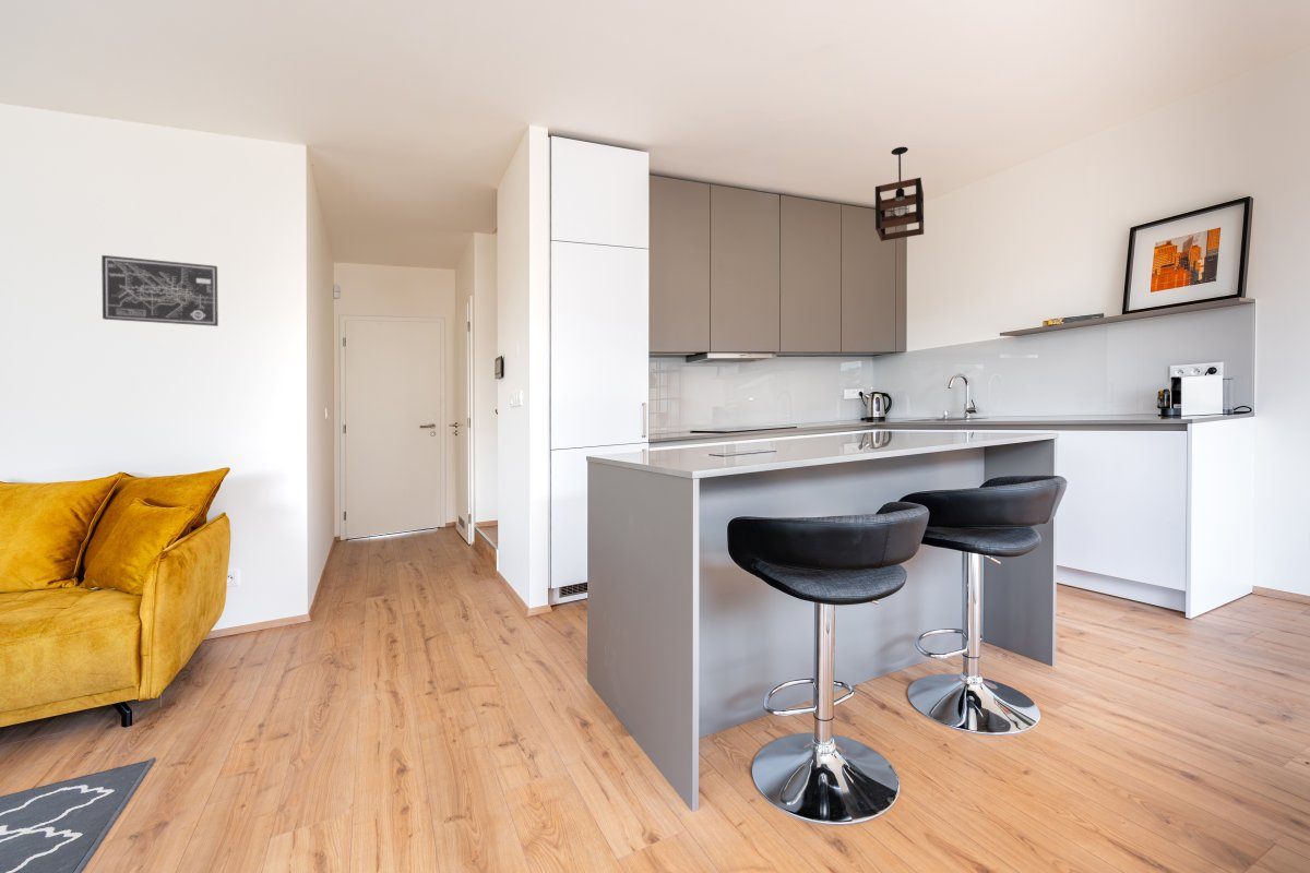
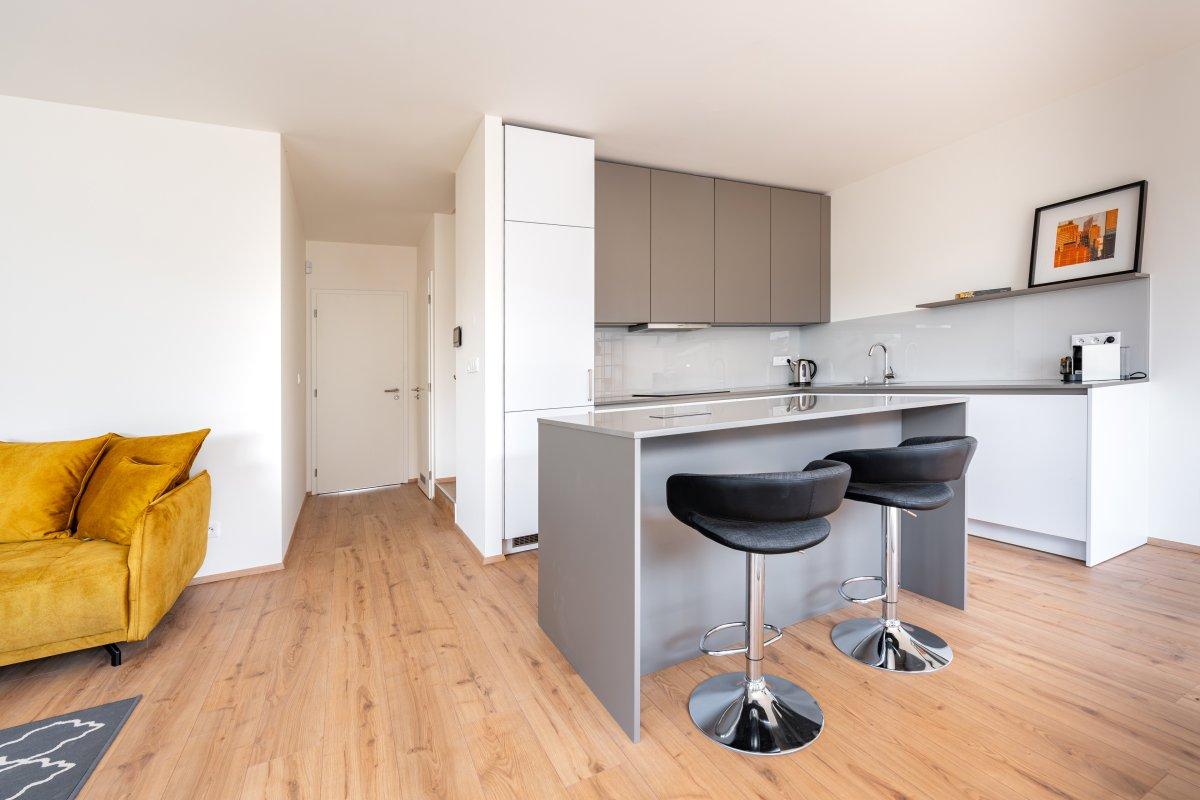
- pendant light [874,146,925,242]
- wall art [100,254,219,327]
